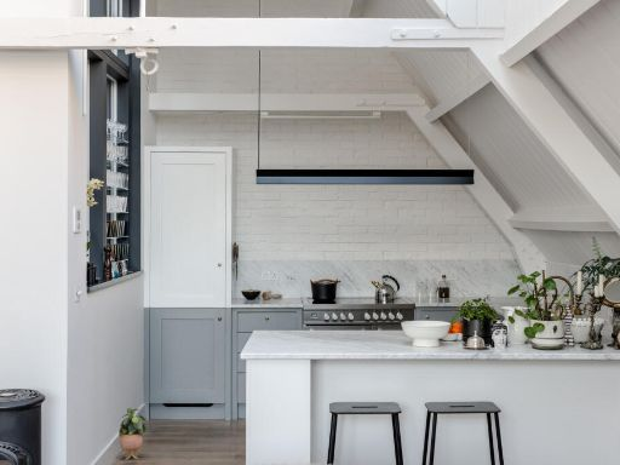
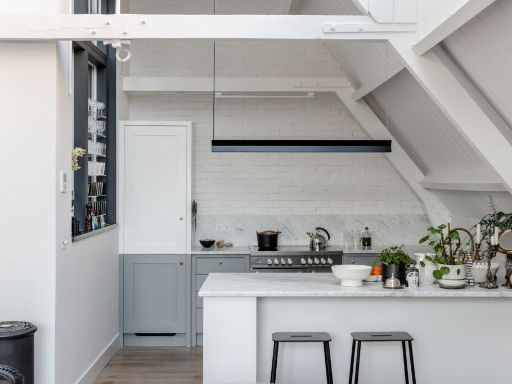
- potted plant [117,407,148,461]
